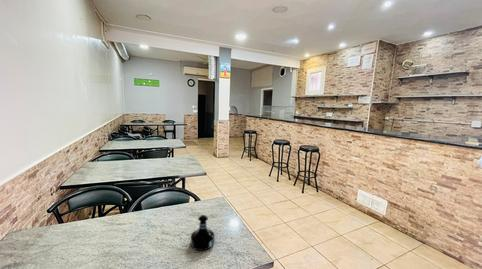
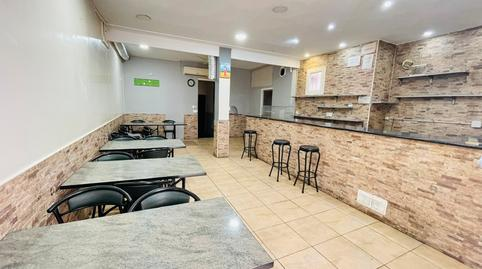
- tequila bottle [190,214,215,252]
